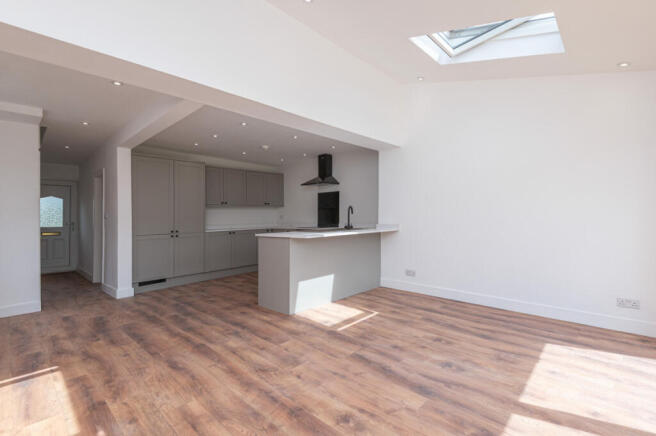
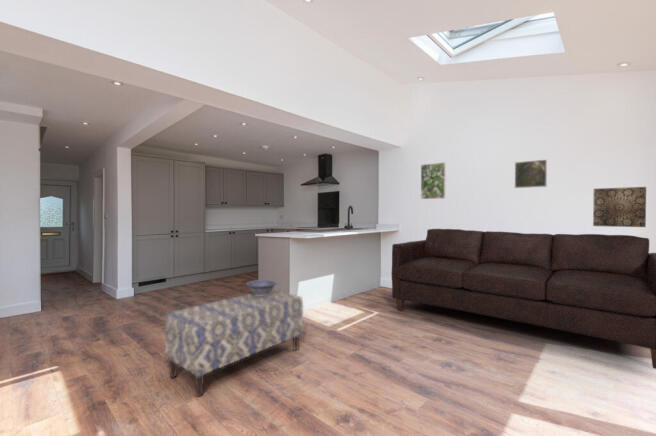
+ decorative bowl [245,279,278,296]
+ sofa [390,228,656,370]
+ bench [164,289,304,397]
+ wall art [592,186,647,228]
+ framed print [420,161,447,200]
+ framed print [514,158,548,189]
